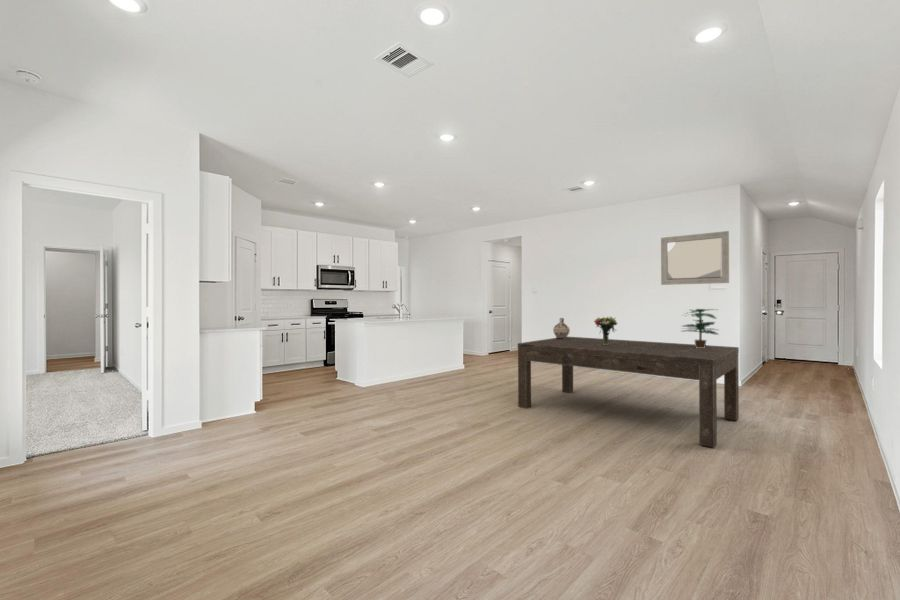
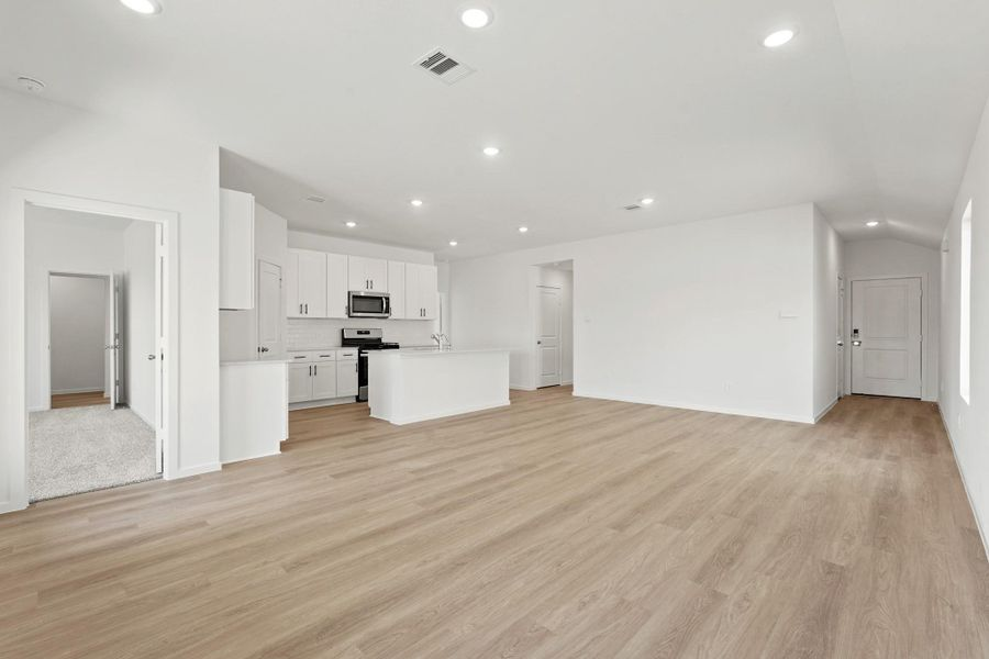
- potted plant [679,308,720,348]
- home mirror [660,230,730,286]
- ceramic jug [552,317,571,339]
- bouquet [593,315,618,345]
- dining table [517,336,740,448]
